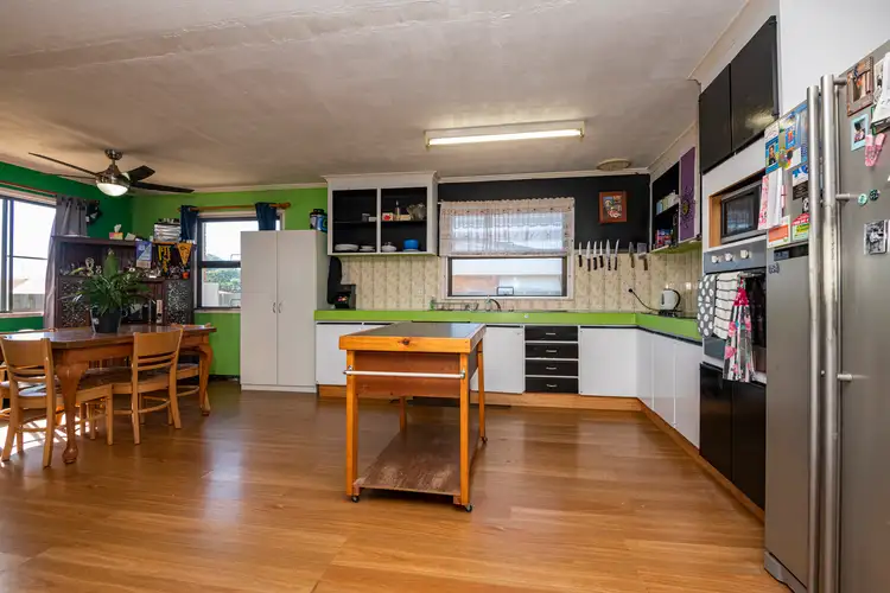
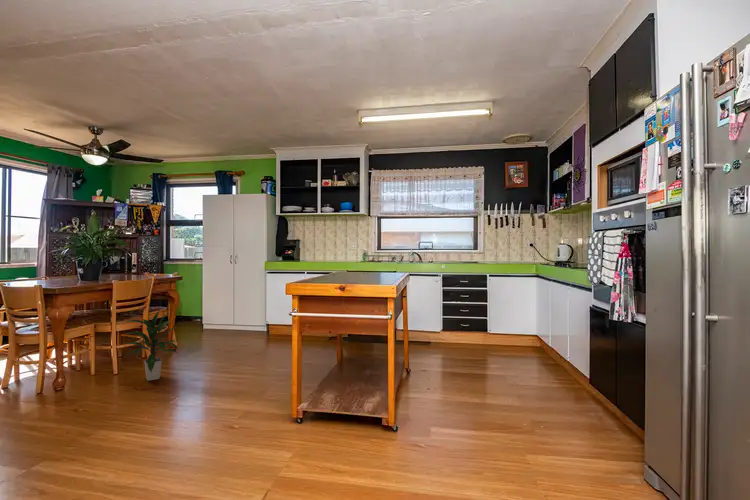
+ indoor plant [122,310,179,382]
